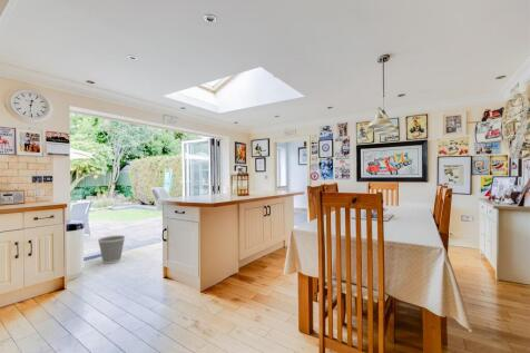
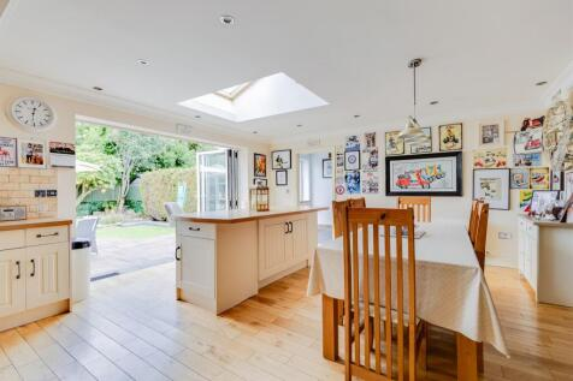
- wastebasket [97,235,126,265]
